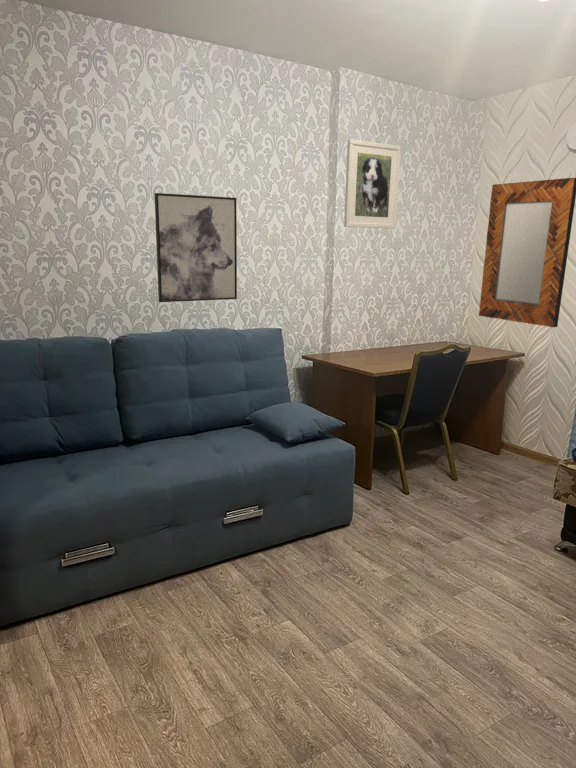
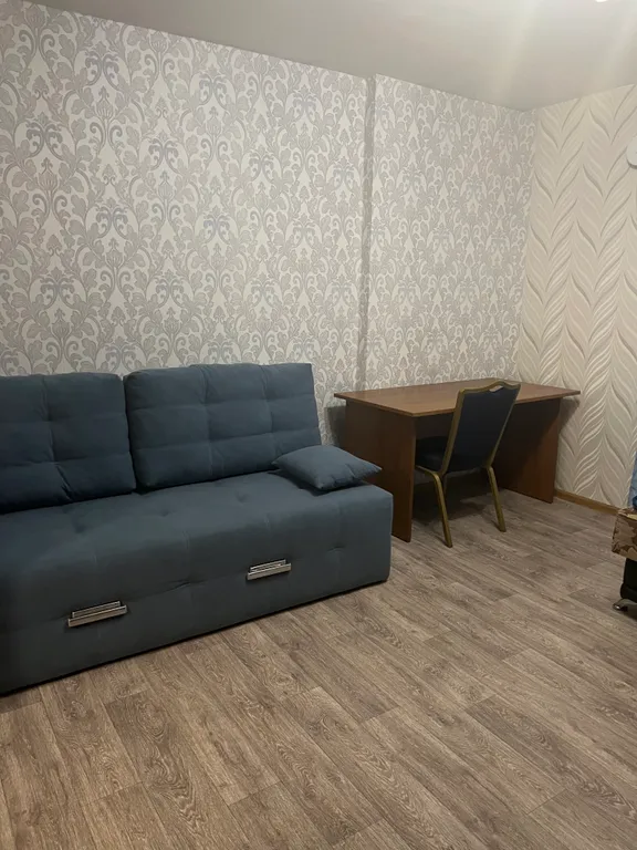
- home mirror [478,177,576,328]
- wall art [153,192,238,303]
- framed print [343,138,402,230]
